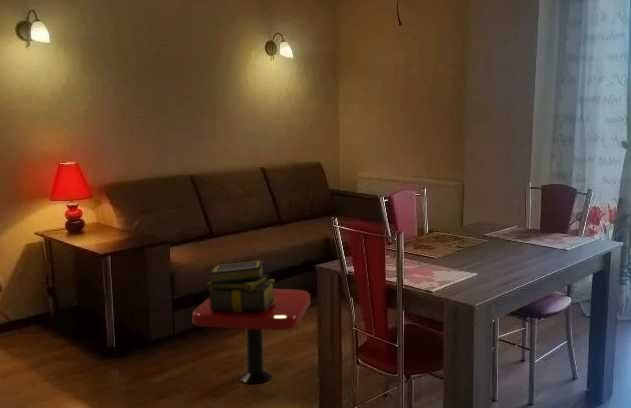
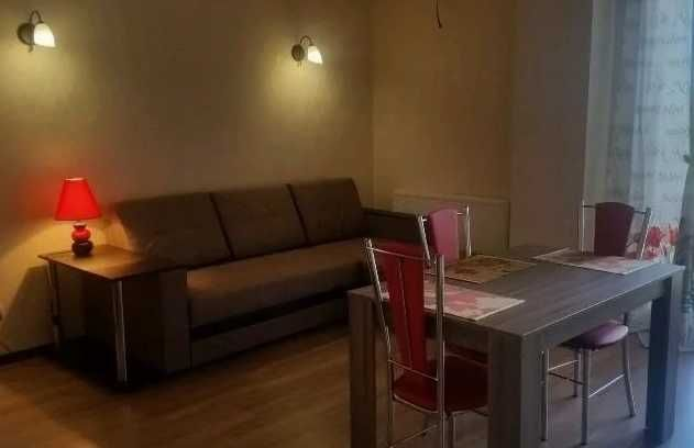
- pedestal table [191,288,311,384]
- stack of books [206,260,276,312]
